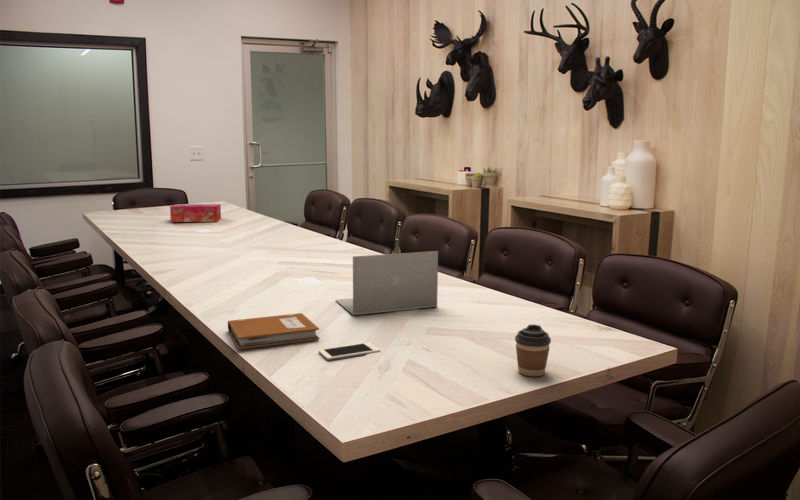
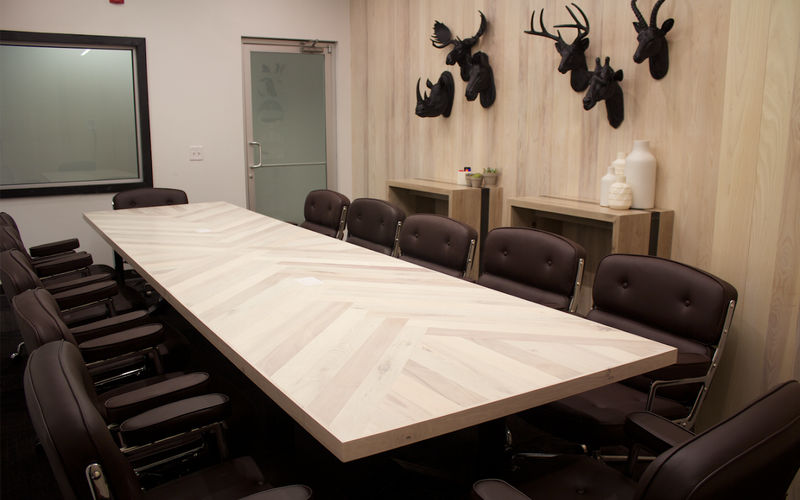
- tissue box [169,203,222,223]
- cell phone [318,342,381,361]
- coffee cup [514,324,552,377]
- laptop [334,250,439,316]
- notebook [227,312,320,350]
